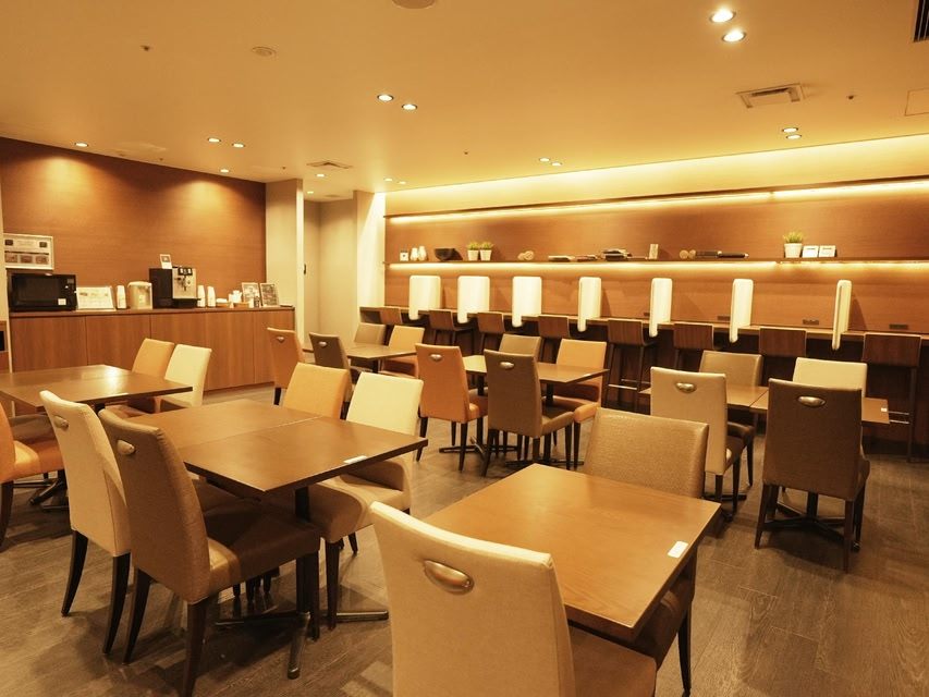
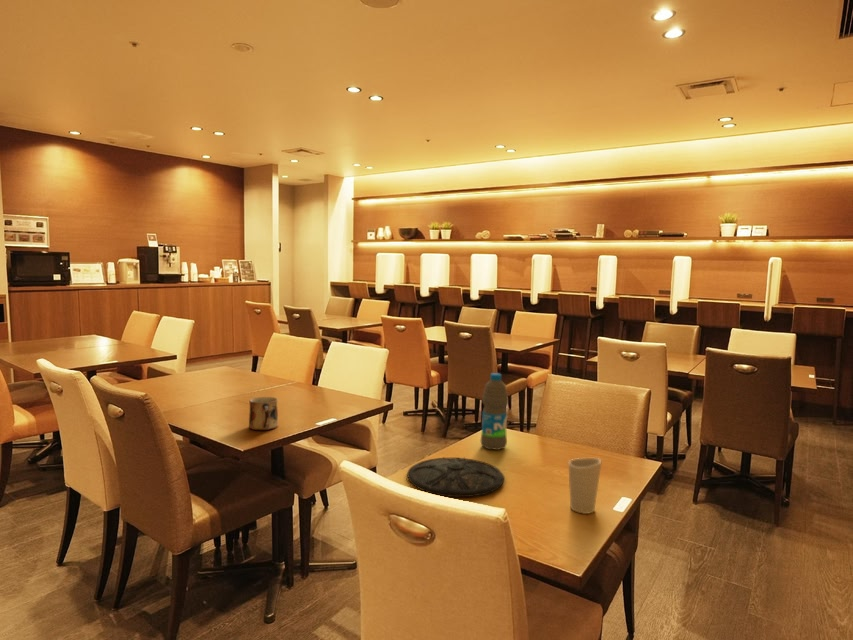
+ cup [567,457,602,515]
+ water bottle [480,372,509,451]
+ mug [248,396,279,431]
+ plate [406,456,505,498]
